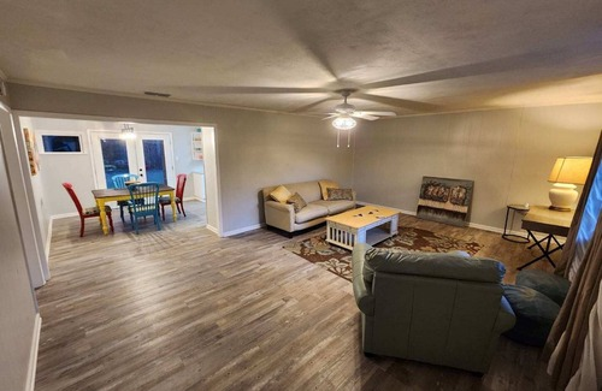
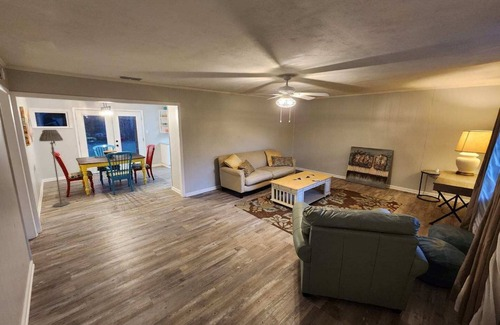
+ floor lamp [38,129,71,208]
